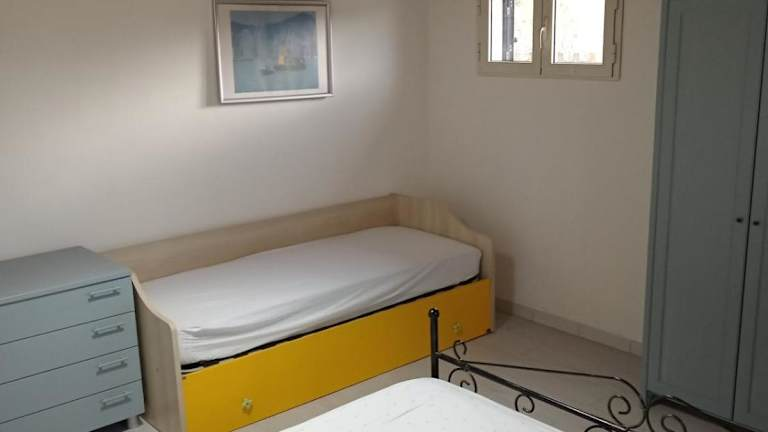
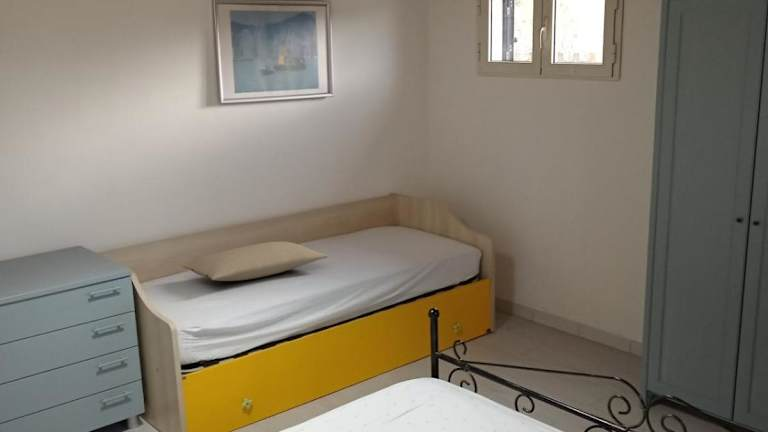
+ pillow [181,241,329,282]
